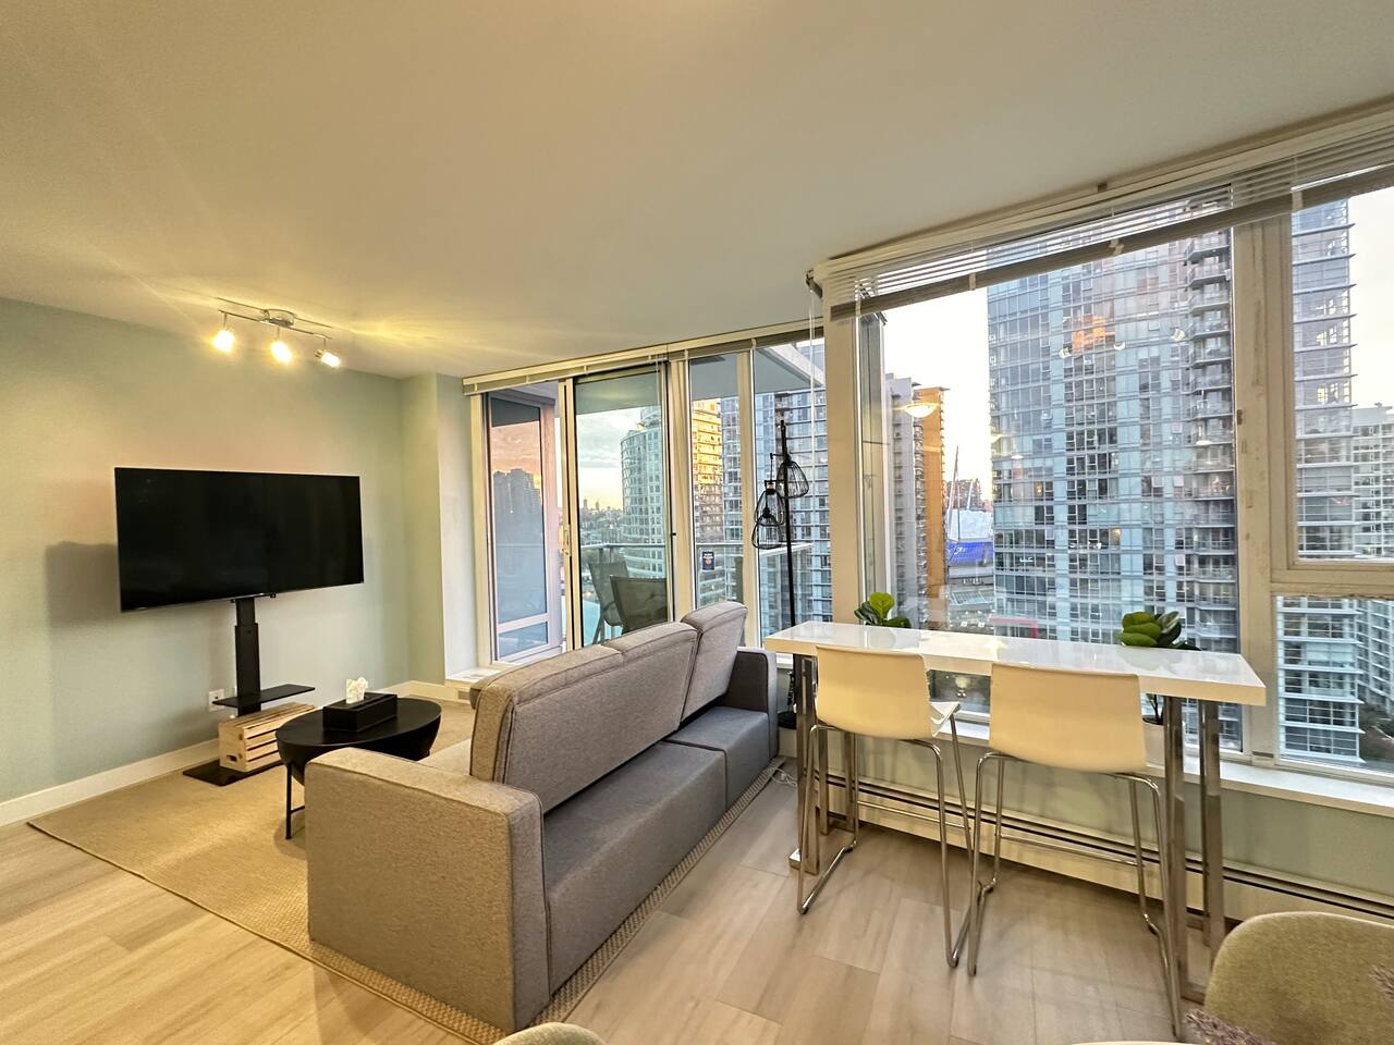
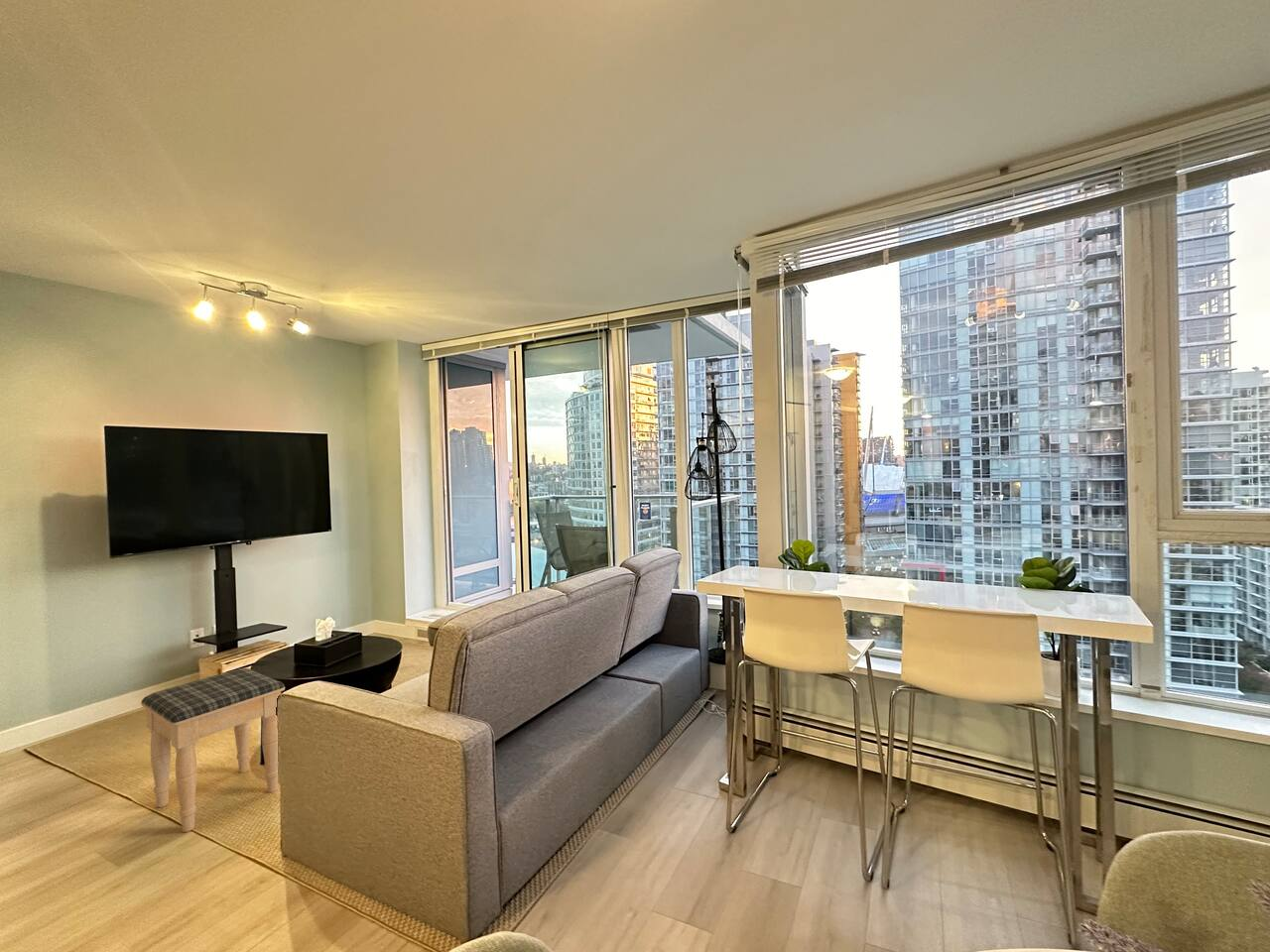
+ footstool [140,667,286,833]
